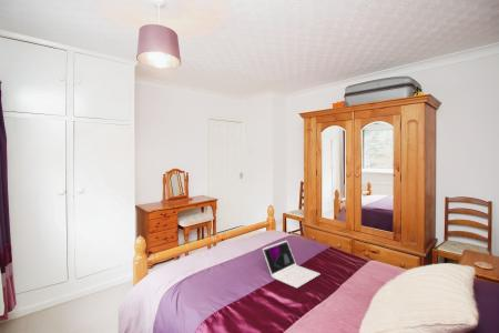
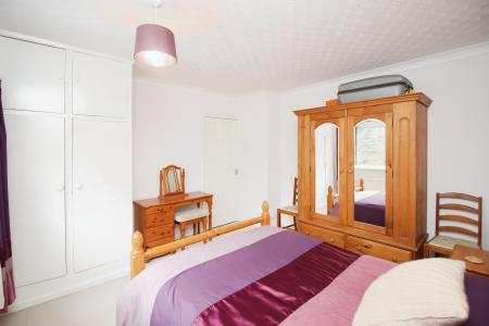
- laptop [262,240,322,289]
